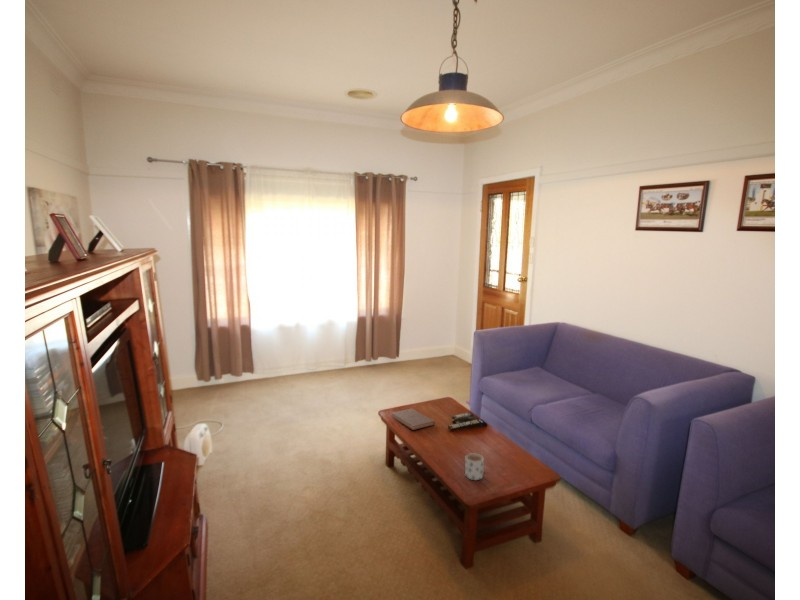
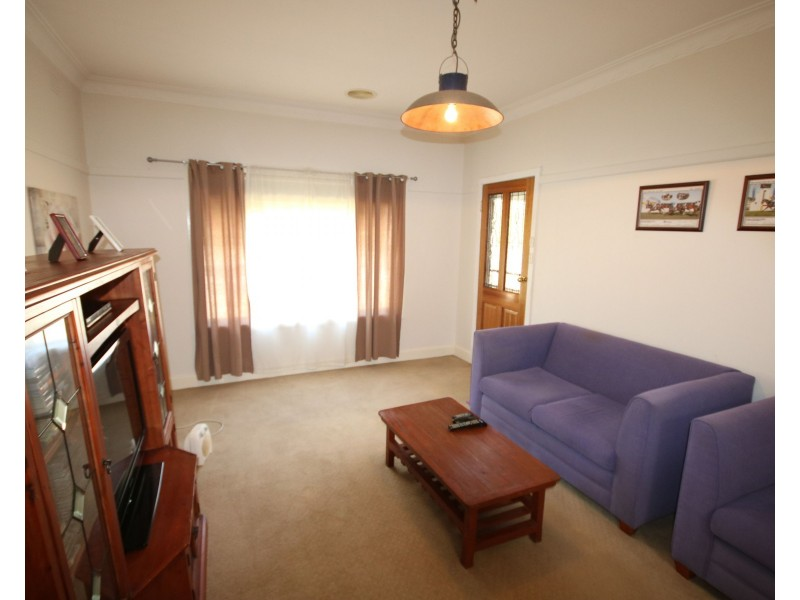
- book [390,408,436,431]
- mug [464,453,485,481]
